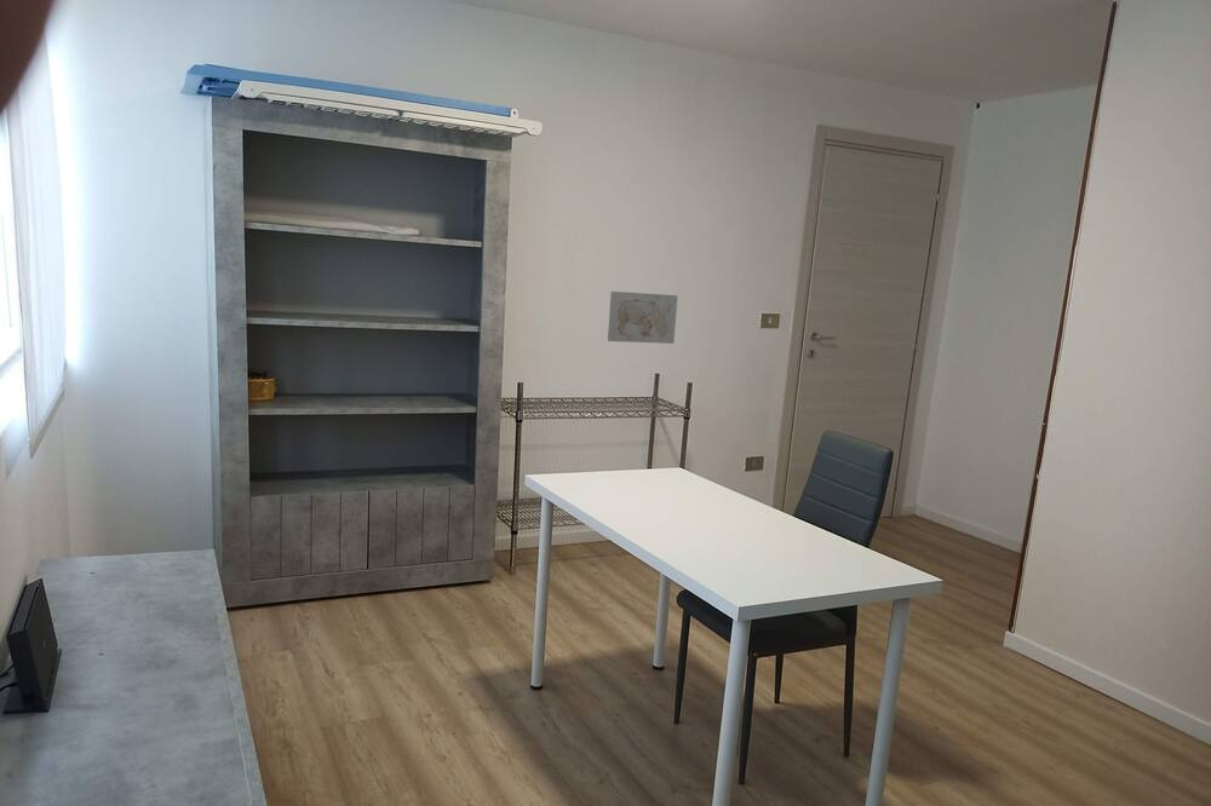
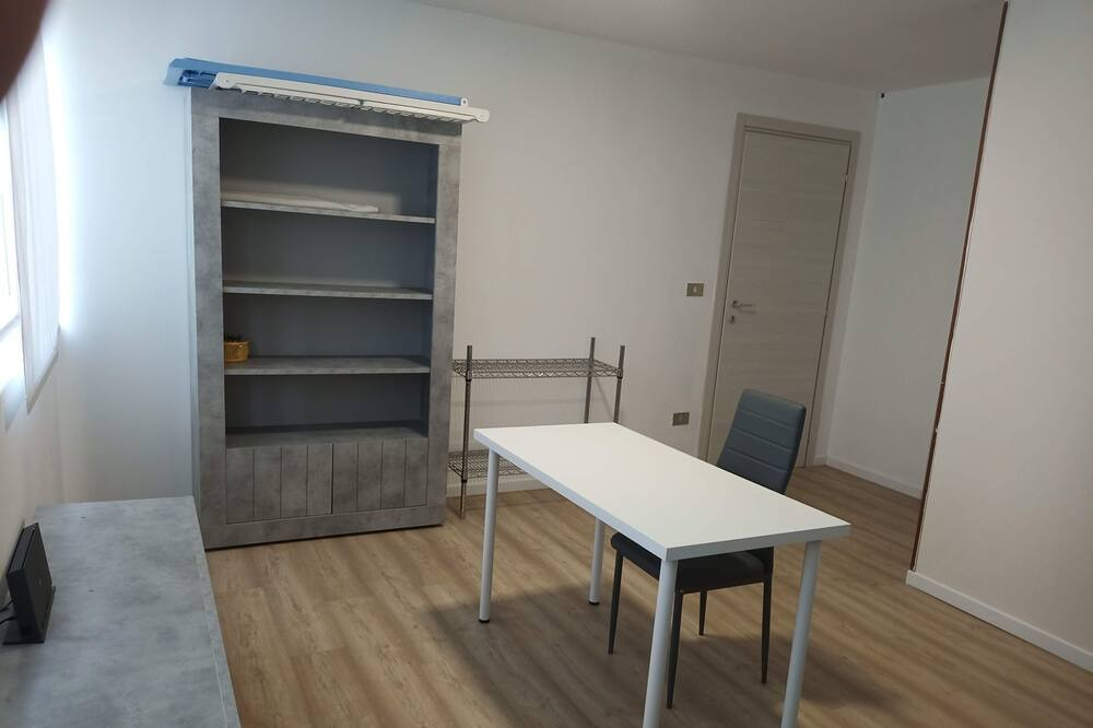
- wall art [607,290,679,345]
